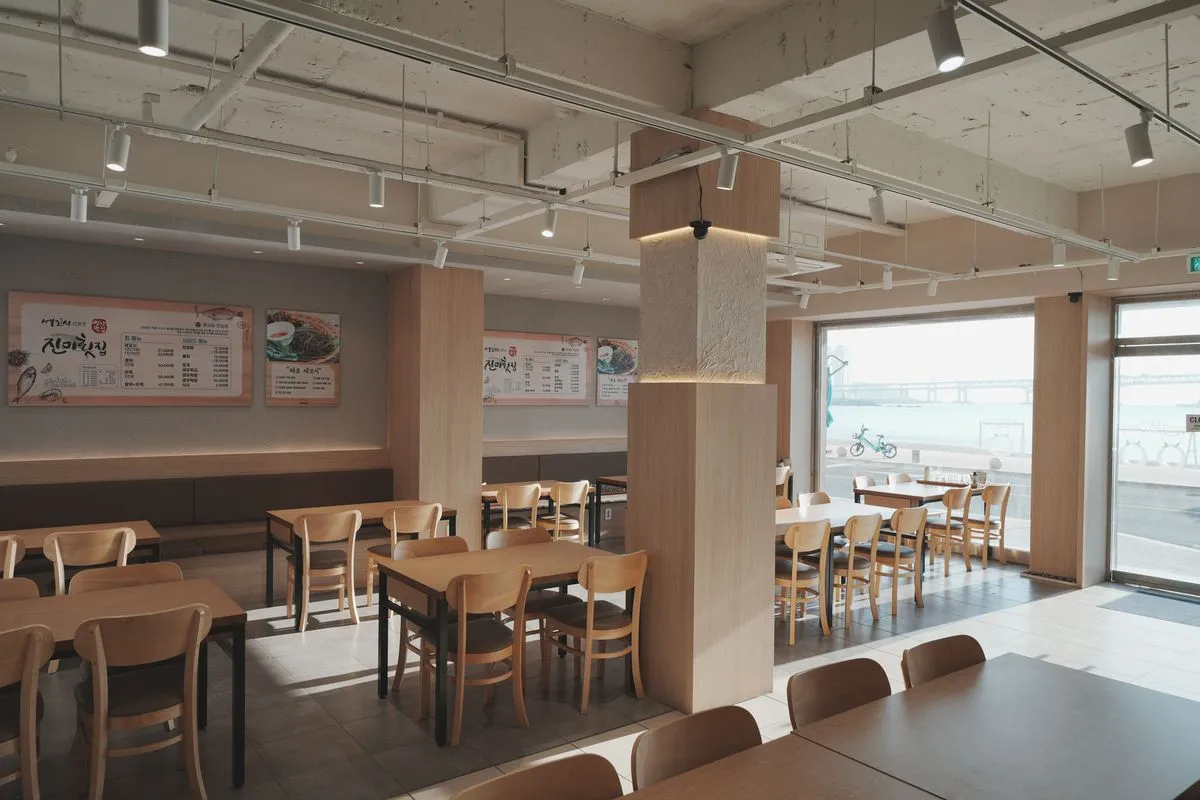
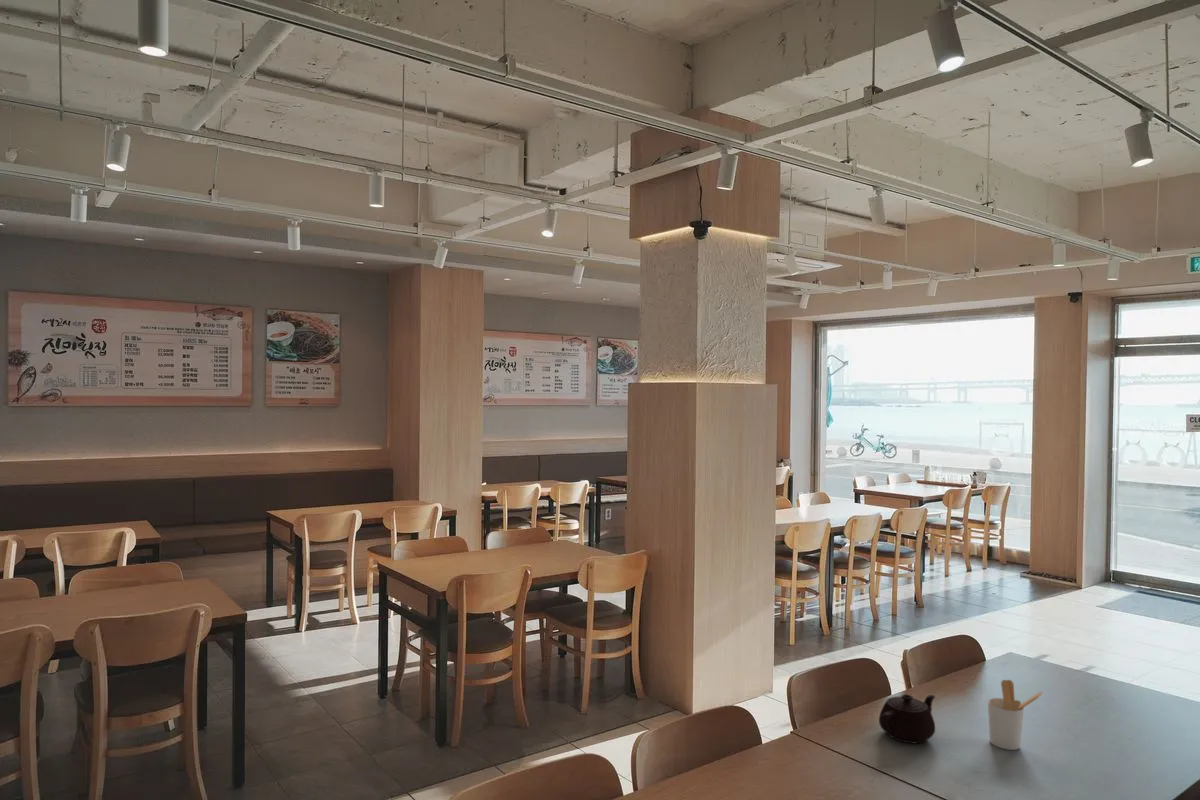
+ teapot [878,693,936,744]
+ utensil holder [987,679,1044,751]
